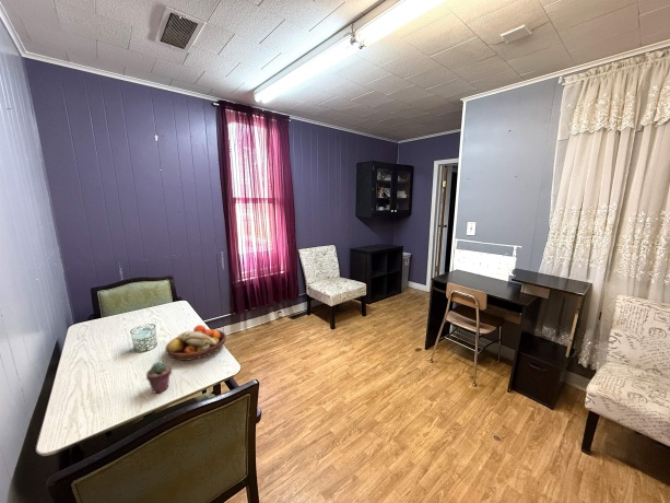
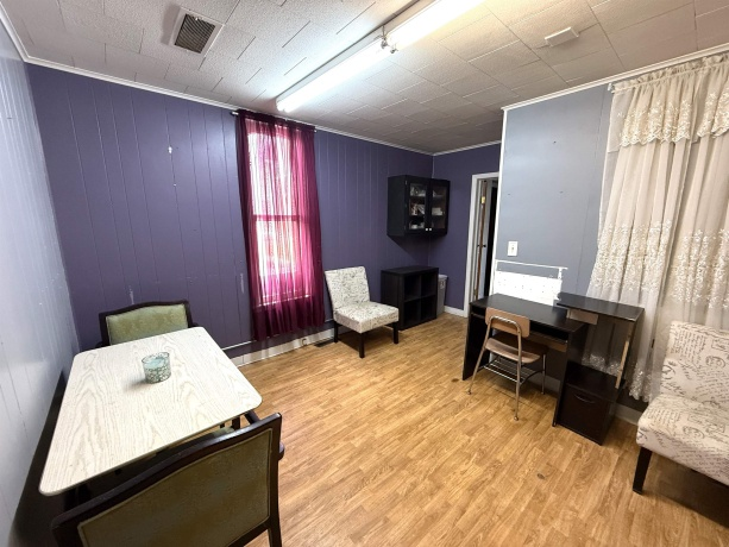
- fruit bowl [165,324,227,362]
- potted succulent [145,360,173,395]
